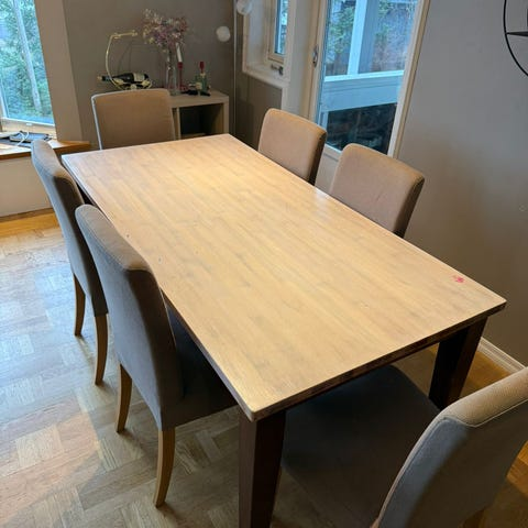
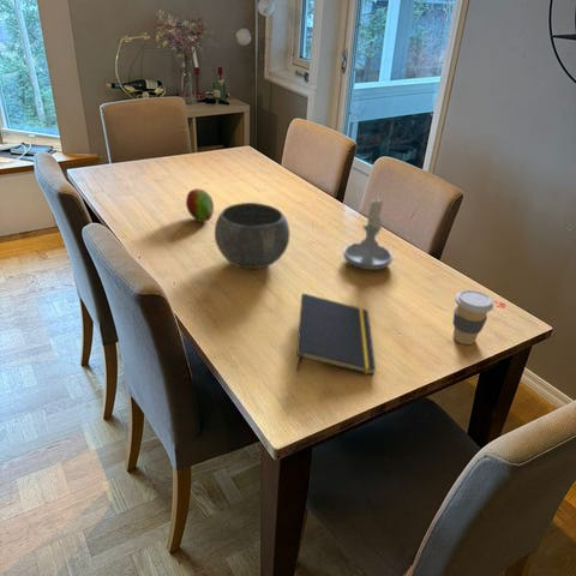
+ fruit [185,187,215,223]
+ notepad [295,293,377,376]
+ bowl [214,202,290,270]
+ coffee cup [452,289,496,346]
+ candle [342,196,394,271]
